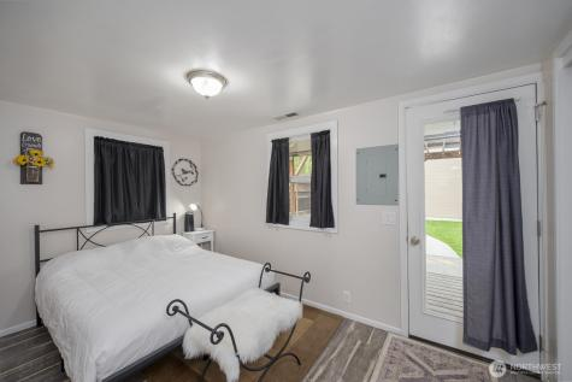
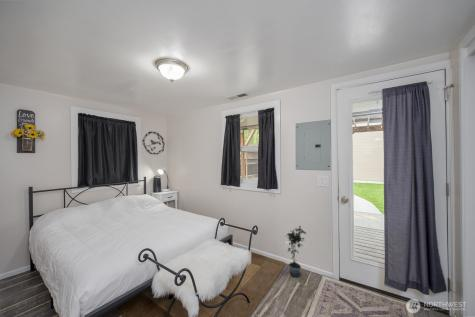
+ potted plant [284,225,307,277]
